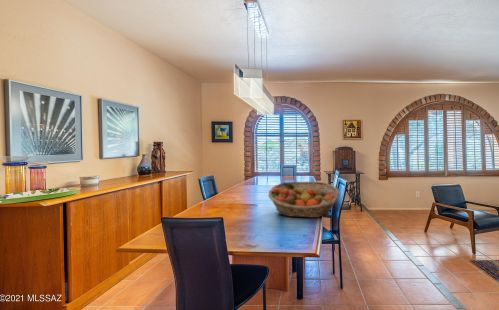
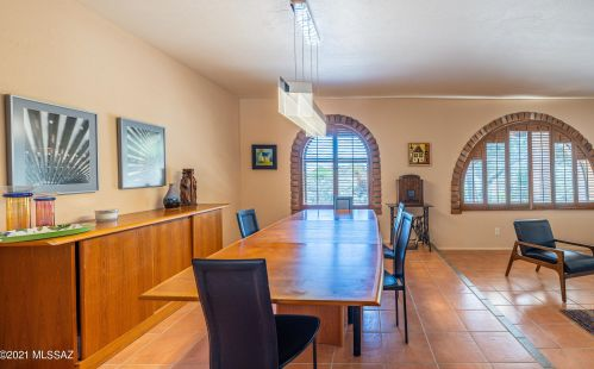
- fruit basket [267,181,341,218]
